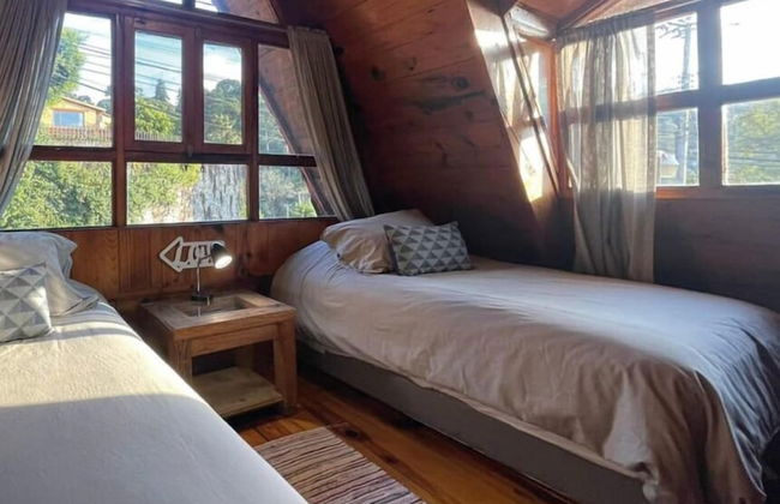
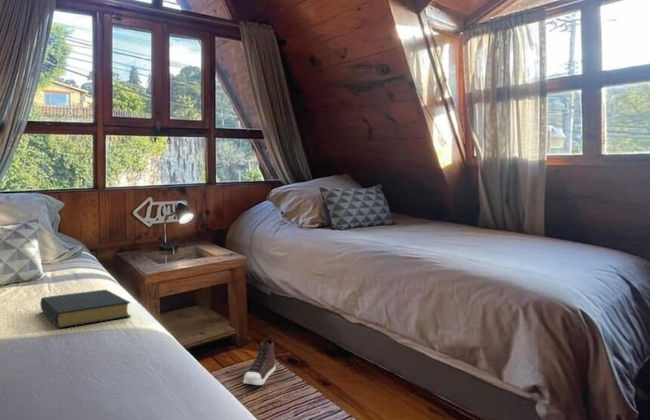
+ hardback book [39,289,132,329]
+ shoe [242,338,277,386]
